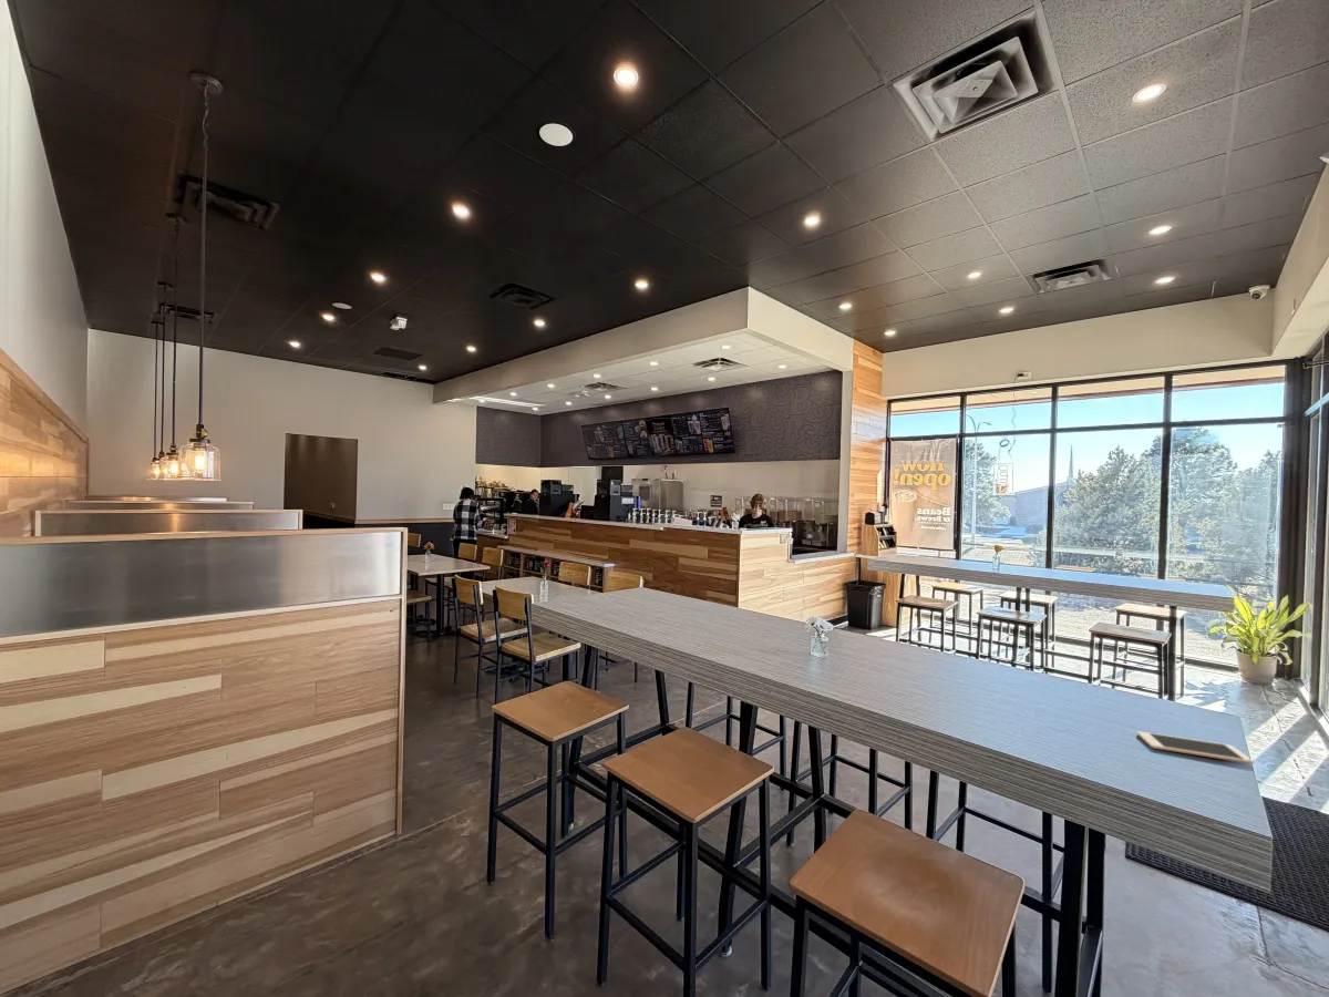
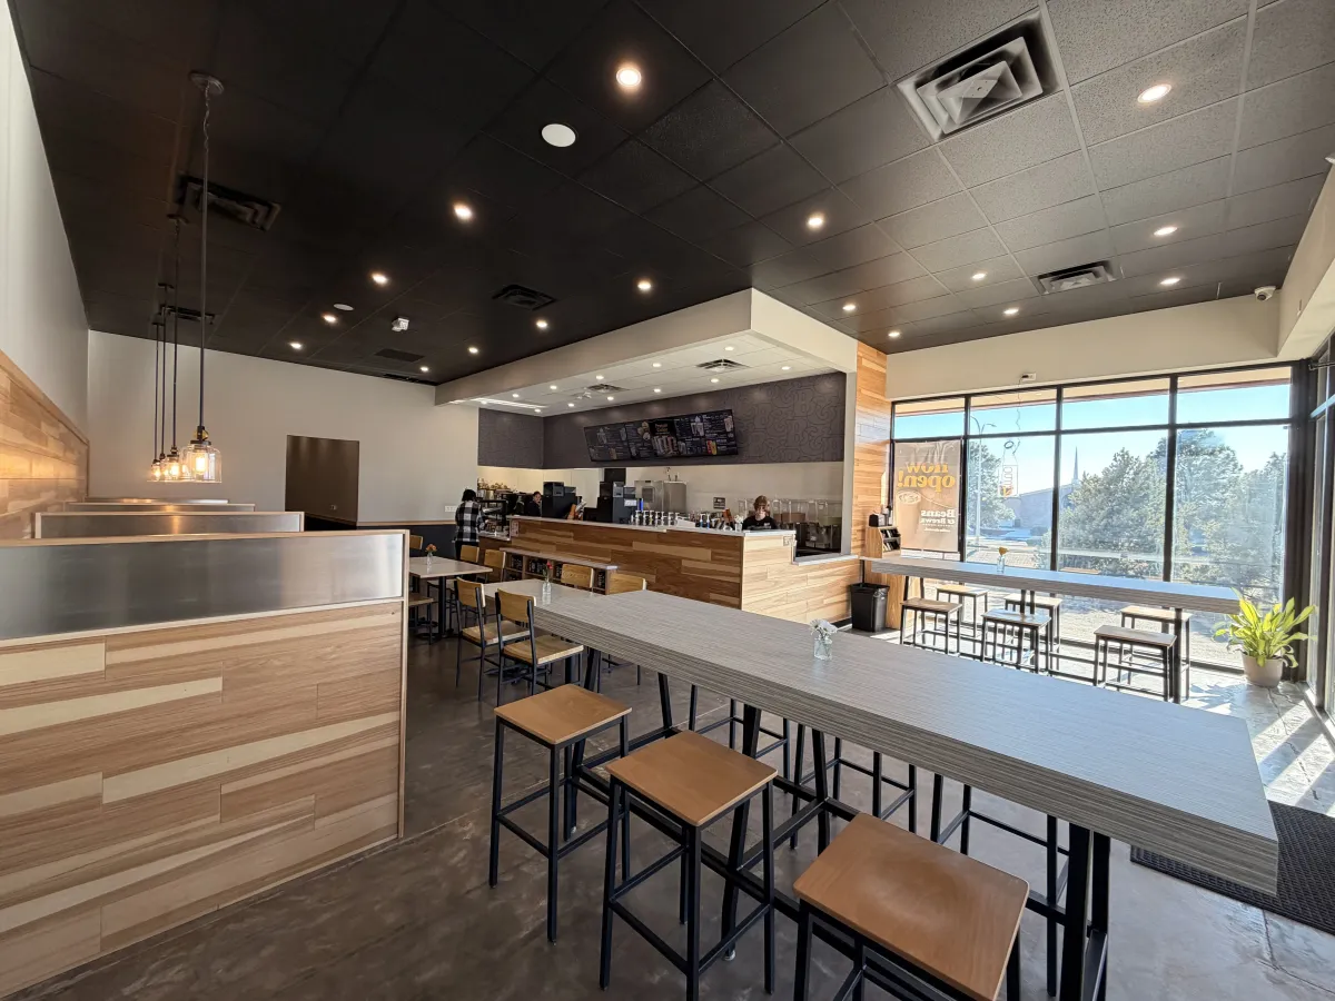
- cell phone [1136,730,1255,765]
